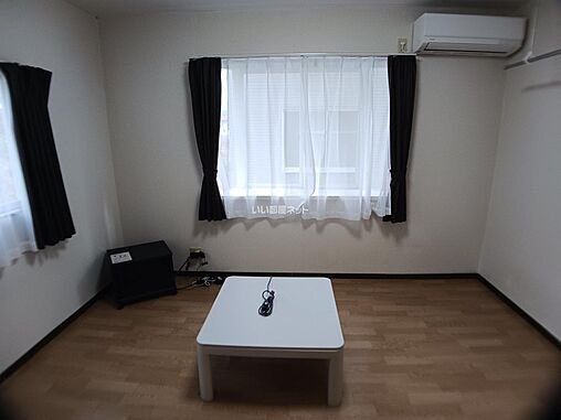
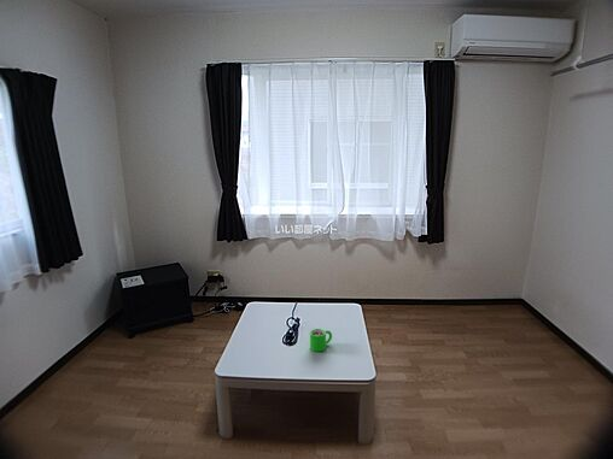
+ mug [309,328,333,353]
